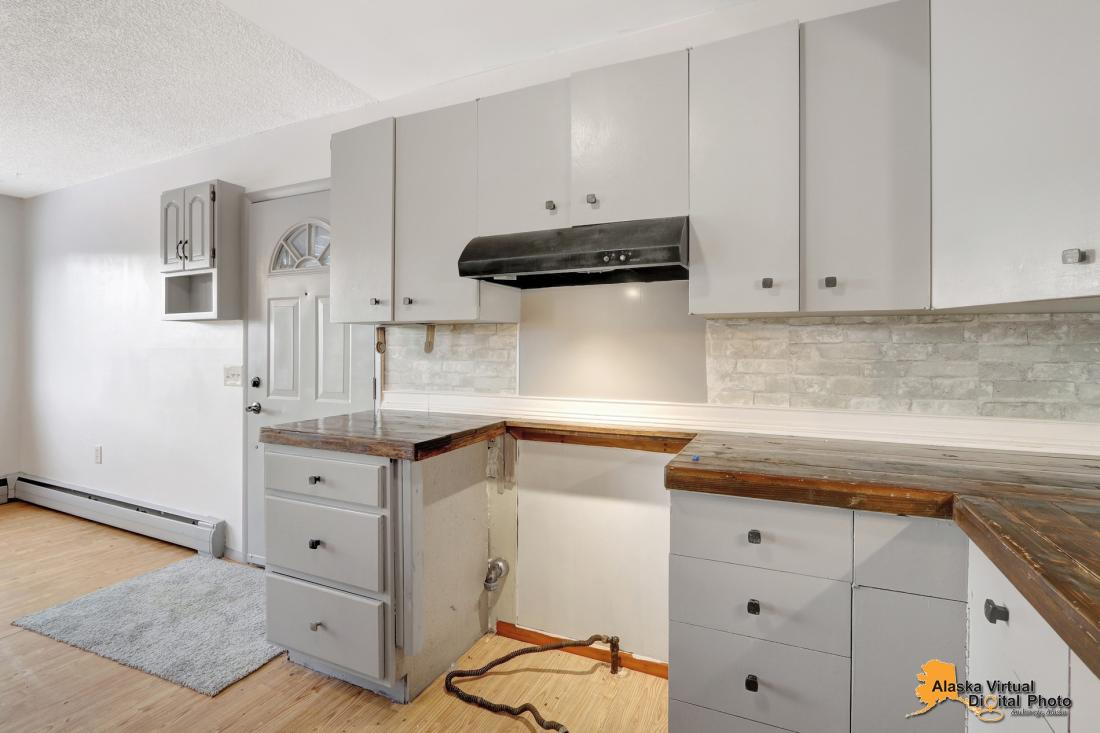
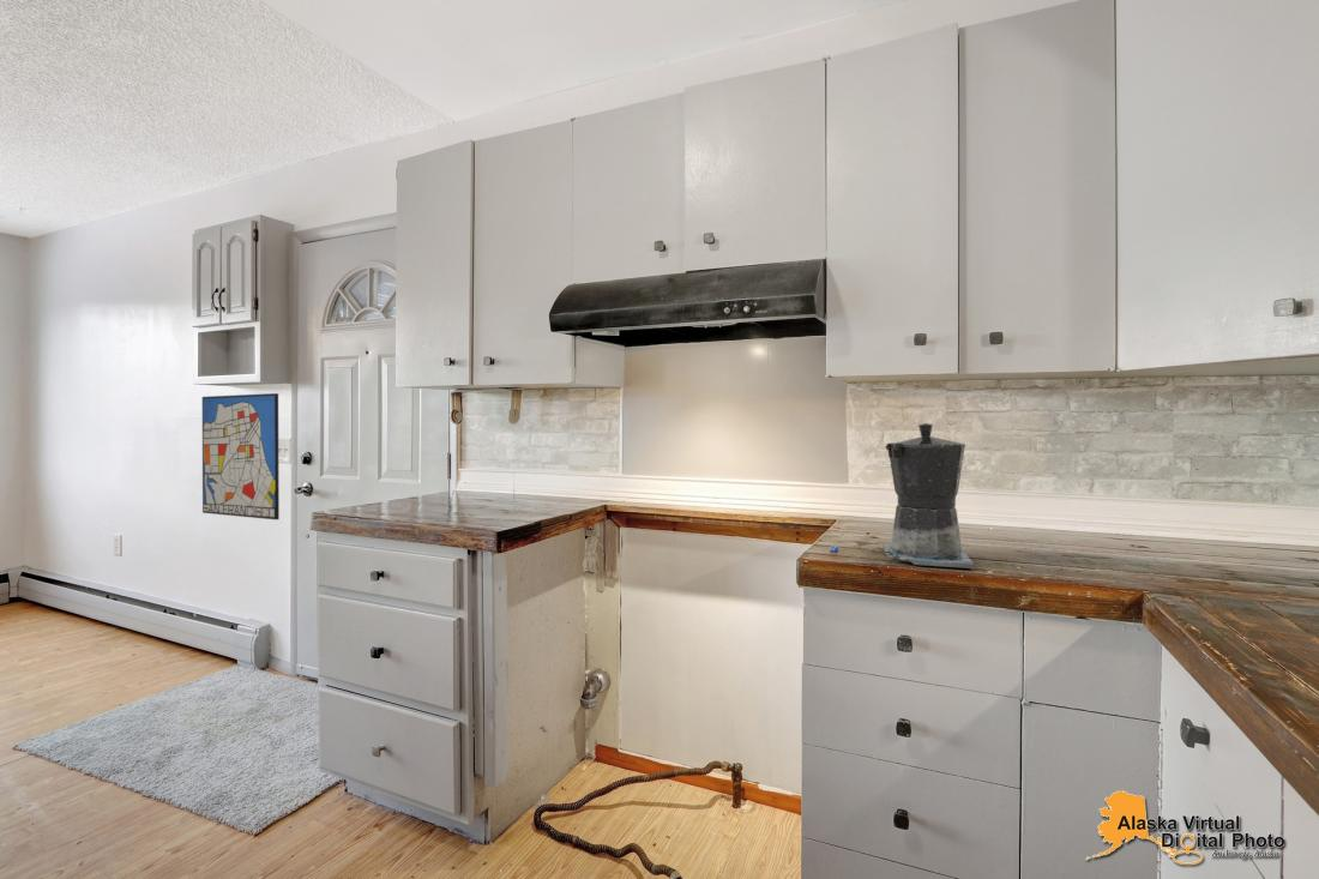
+ wall art [201,392,281,520]
+ coffee maker [884,422,974,570]
